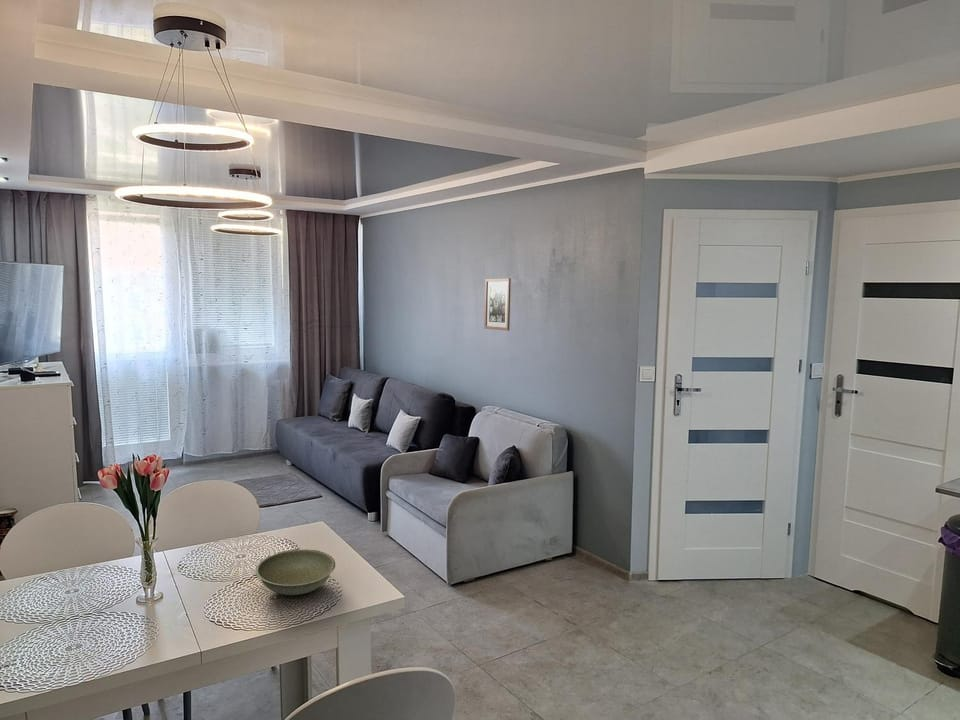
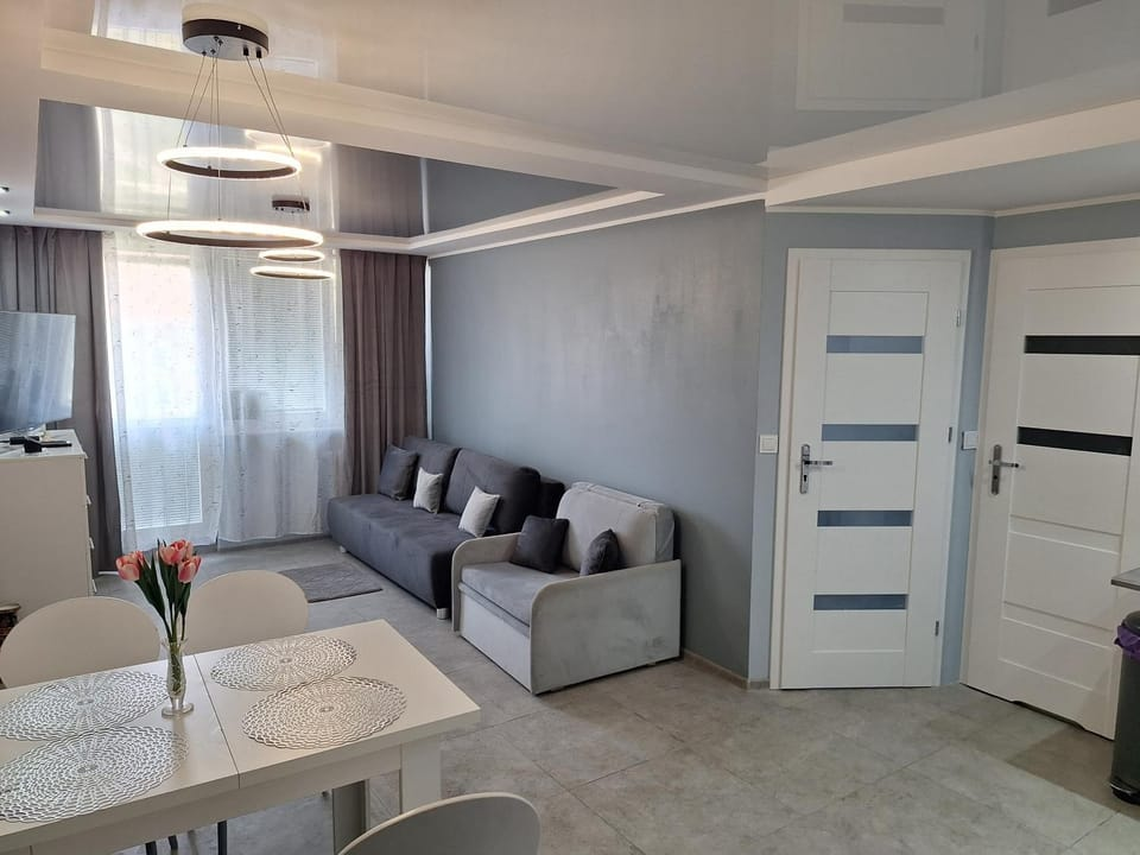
- bowl [255,548,336,596]
- wall art [483,277,512,332]
